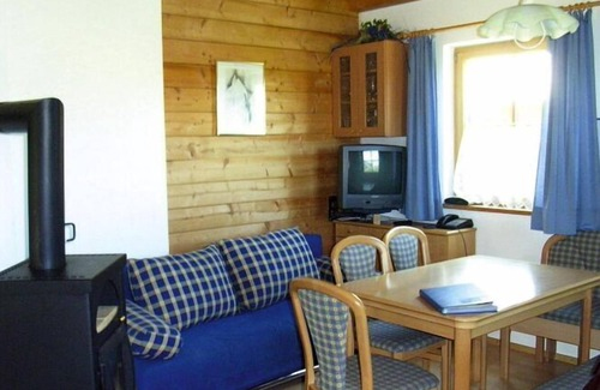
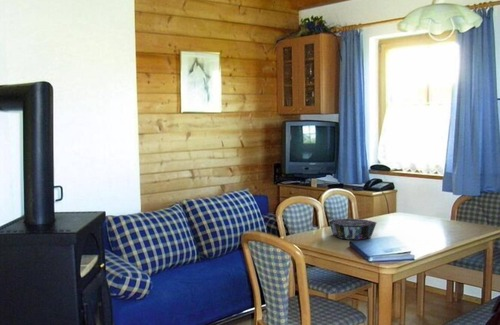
+ decorative bowl [327,217,377,241]
